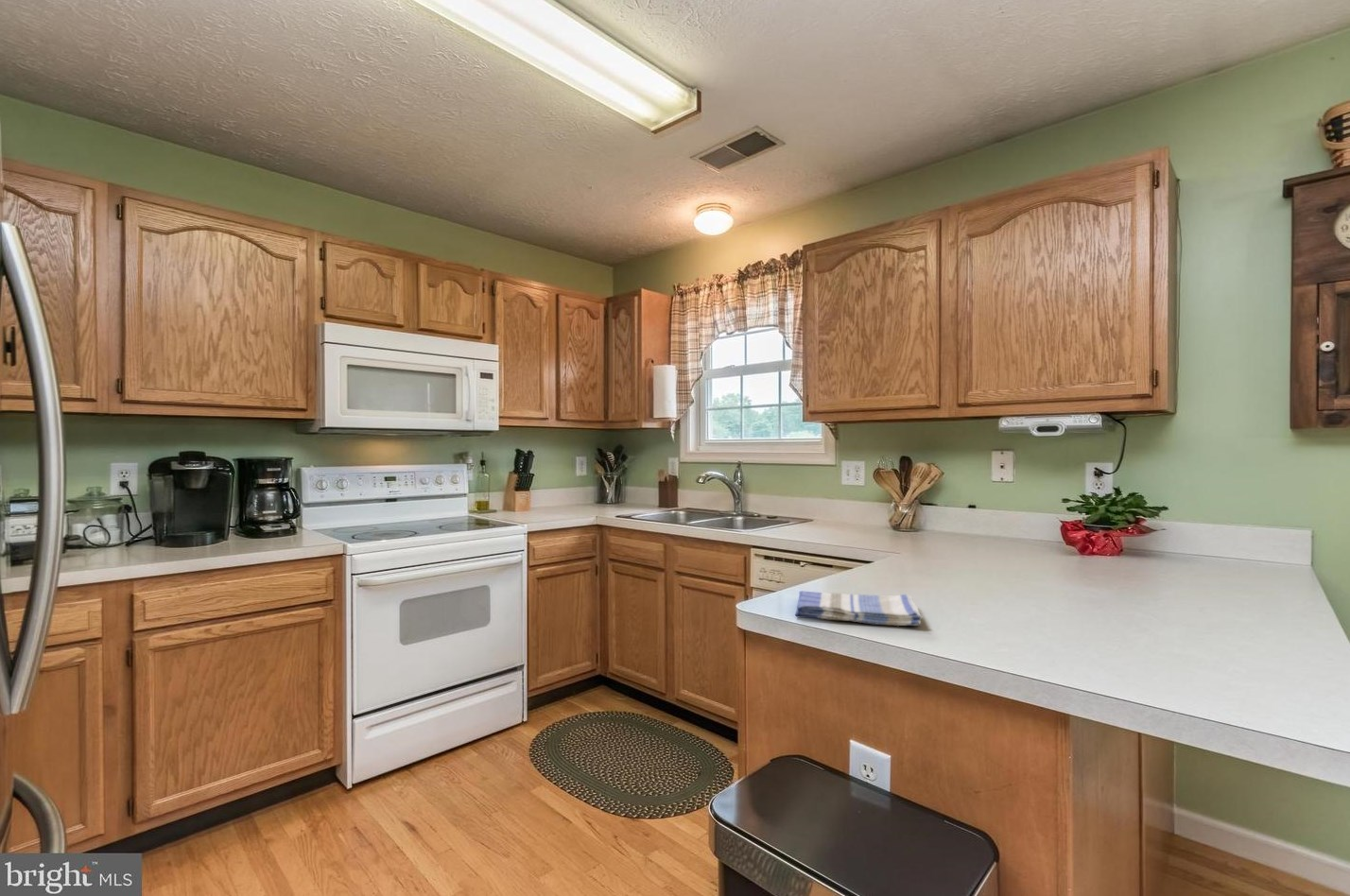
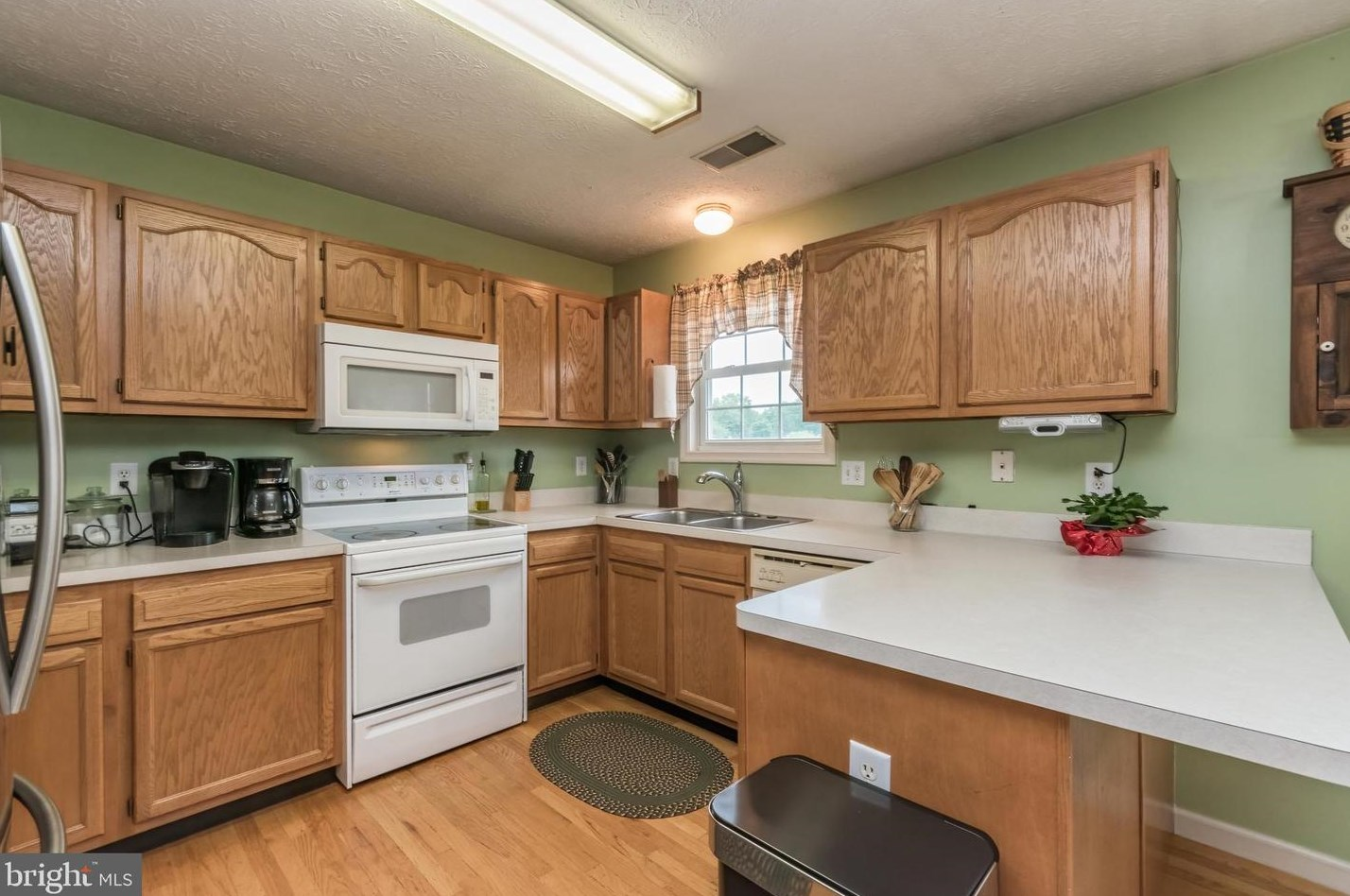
- dish towel [794,590,925,627]
